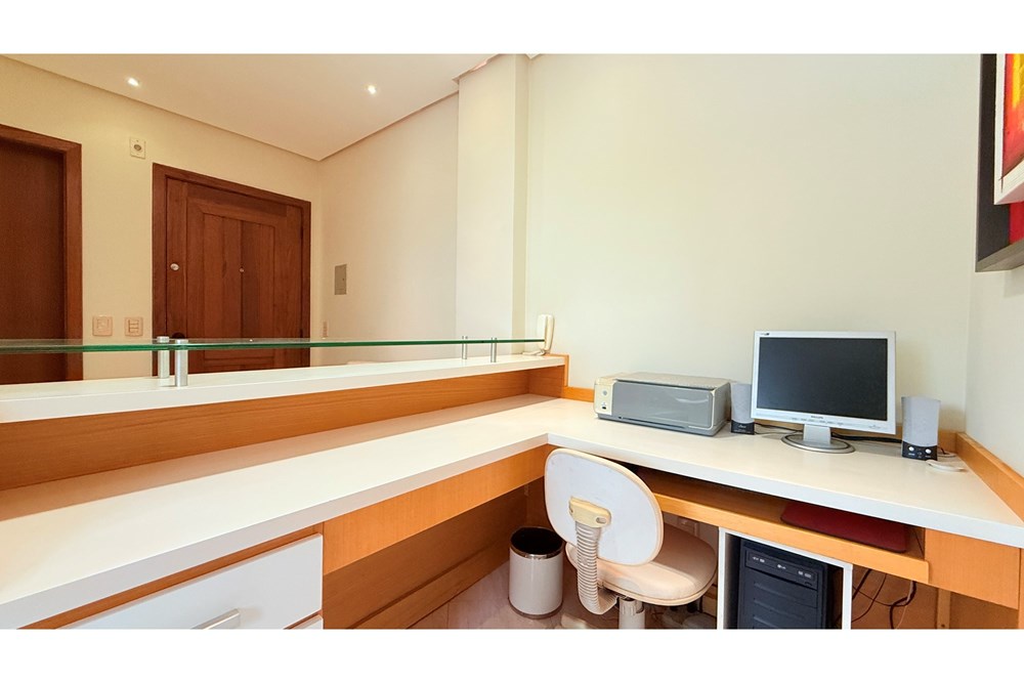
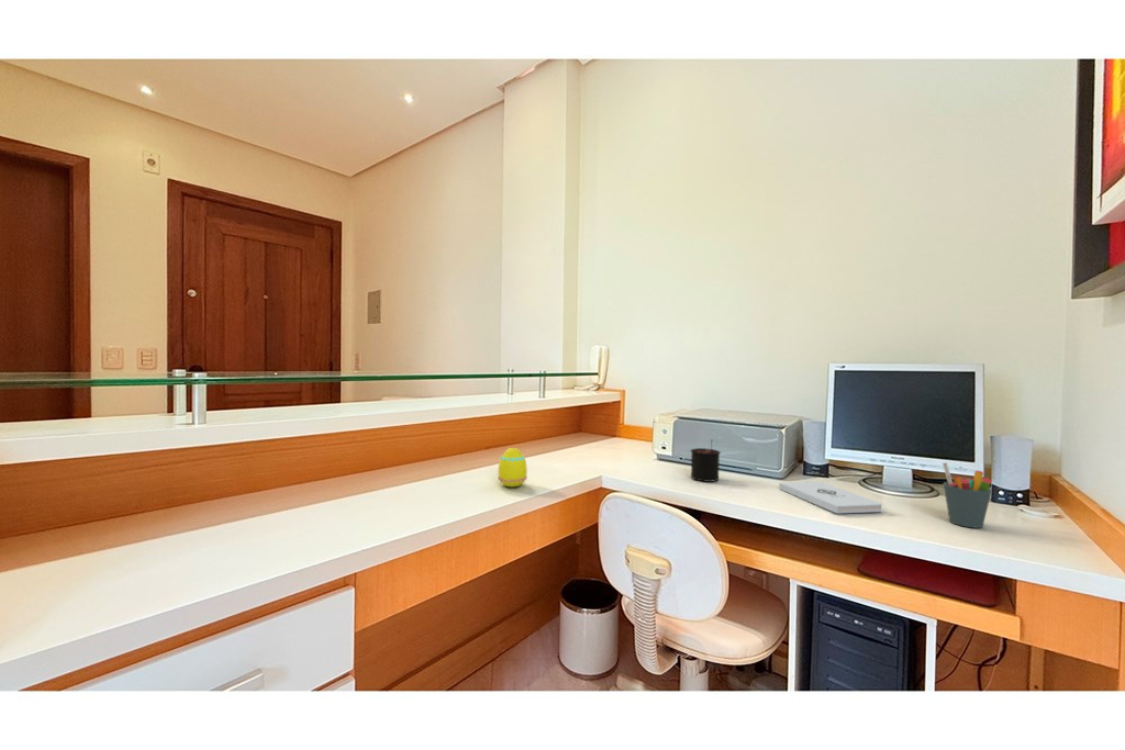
+ notepad [778,481,883,514]
+ candle [689,438,722,483]
+ pen holder [942,461,993,529]
+ egg [497,447,528,488]
